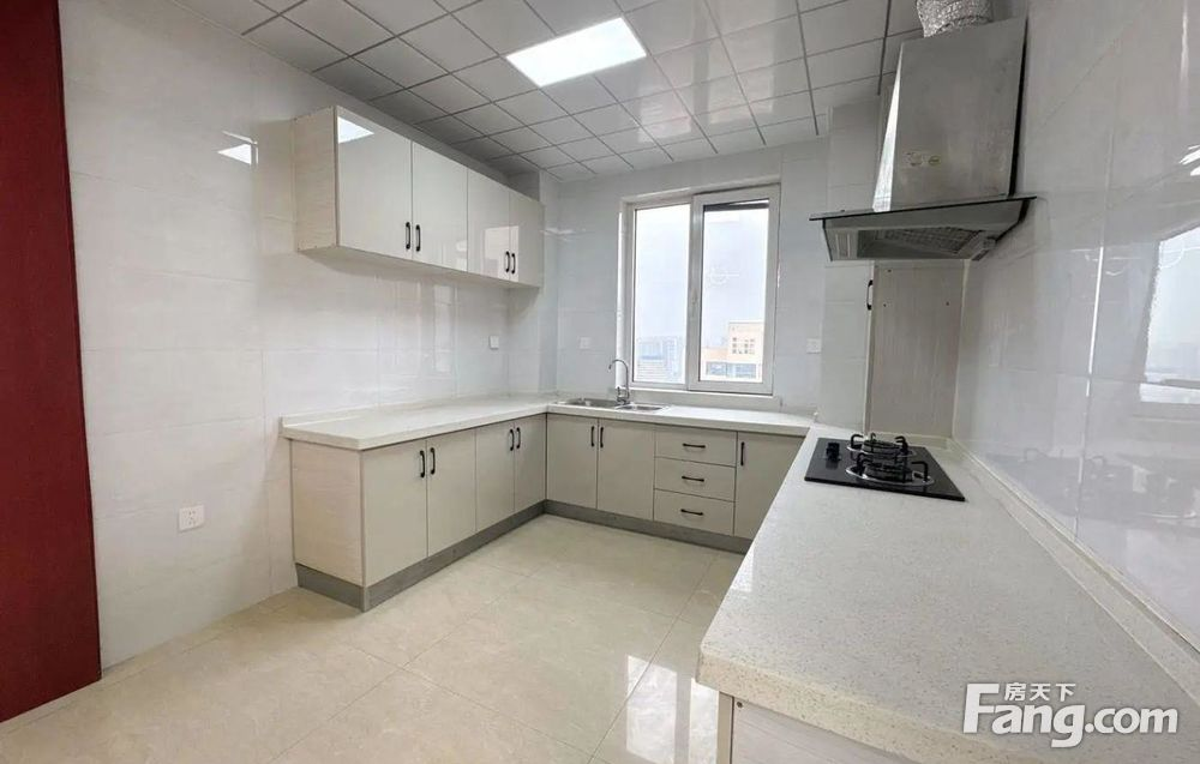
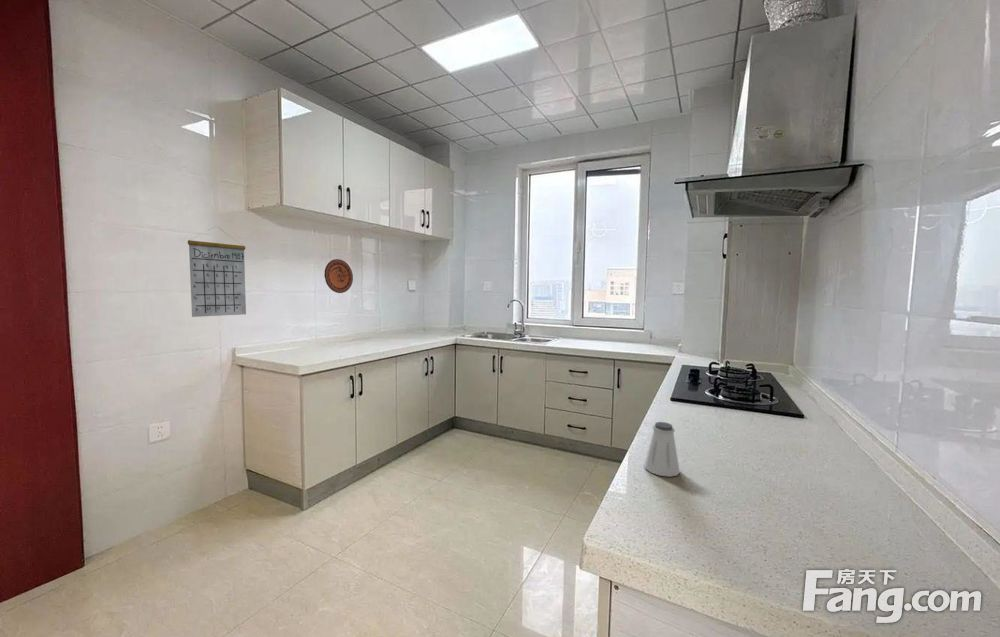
+ saltshaker [643,421,681,478]
+ calendar [187,226,247,318]
+ decorative plate [323,258,354,294]
